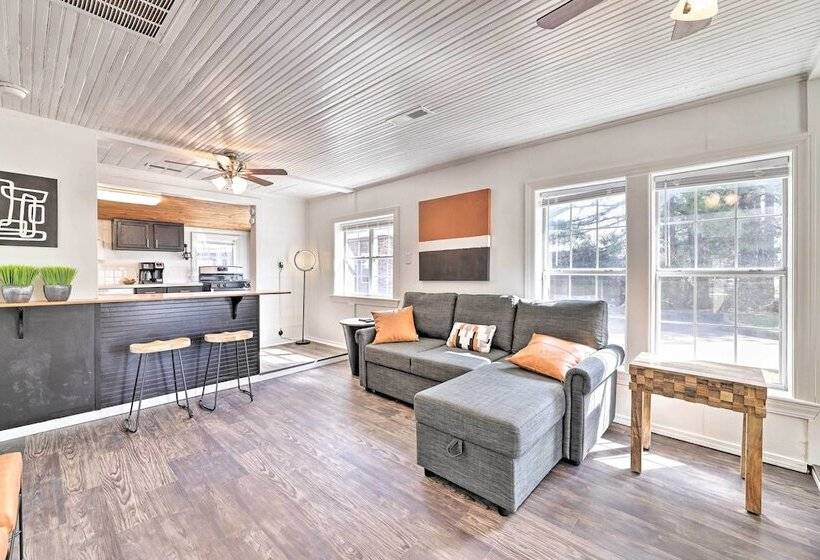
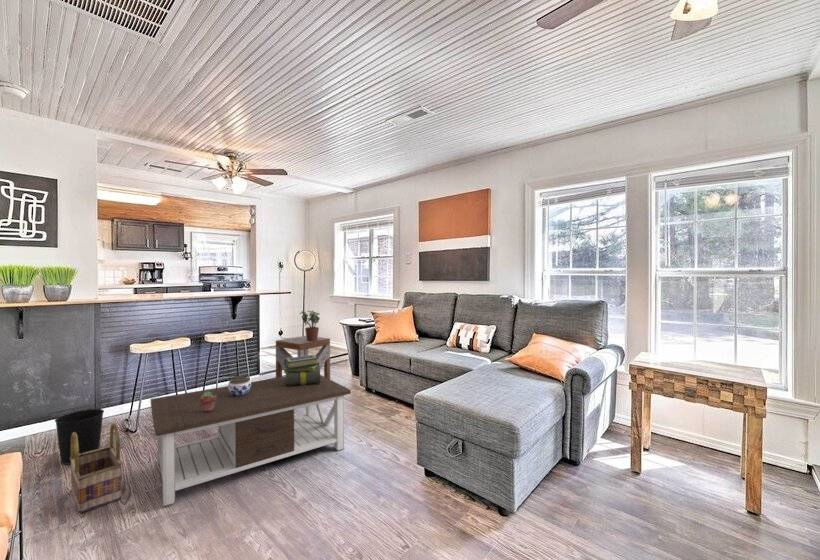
+ potted plant [299,309,321,341]
+ side table [275,335,331,380]
+ jar [227,376,252,396]
+ basket [70,422,124,514]
+ stack of books [283,354,321,386]
+ potted succulent [200,391,216,412]
+ wastebasket [54,408,105,466]
+ coffee table [150,374,352,507]
